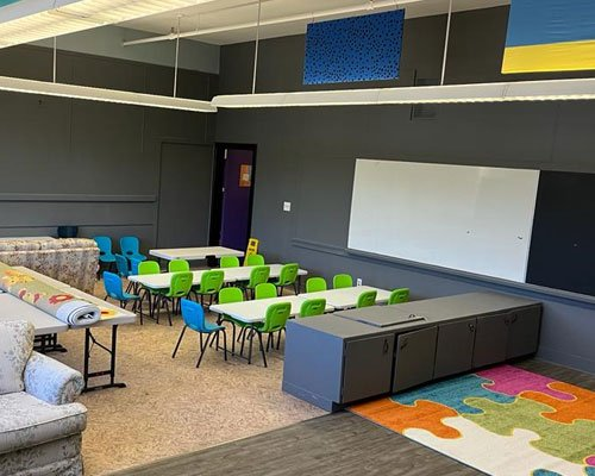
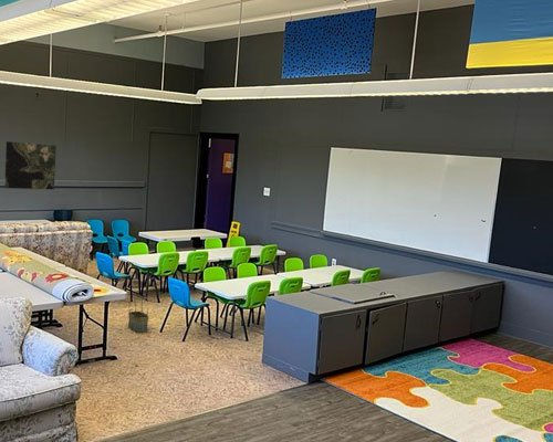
+ map [3,140,58,190]
+ basket [127,295,149,334]
